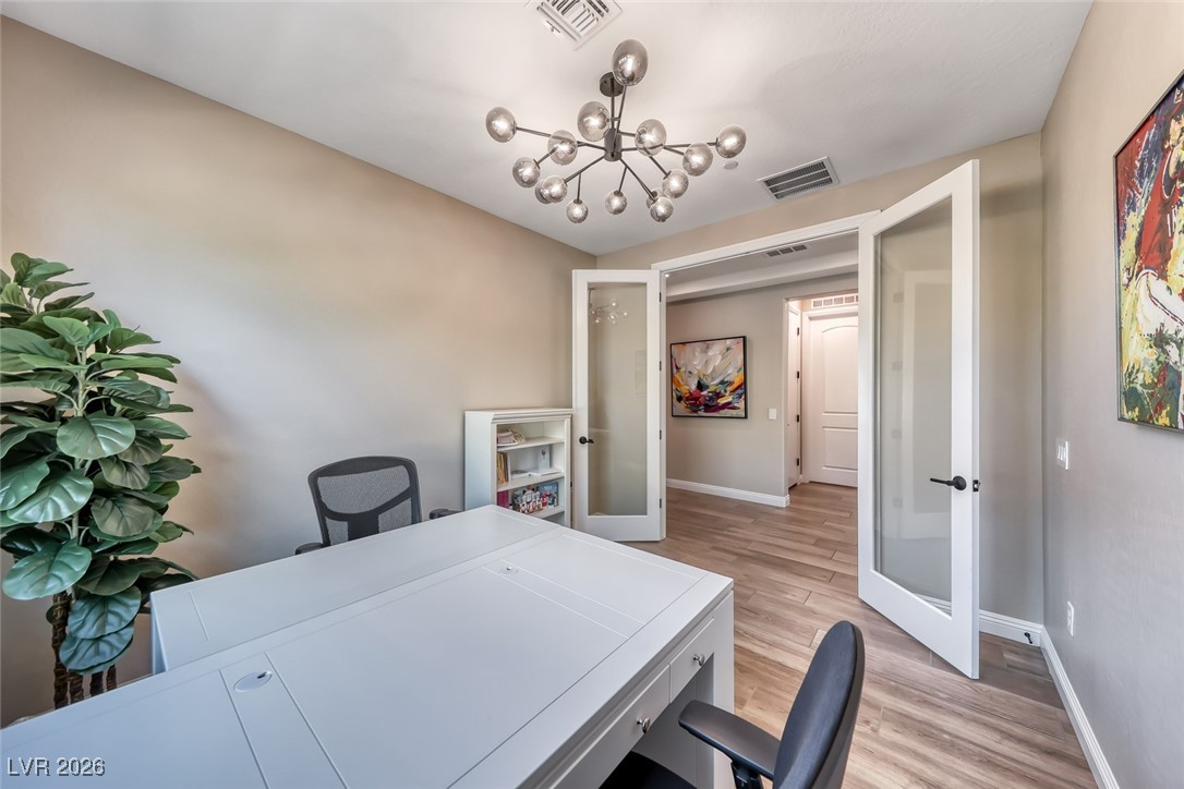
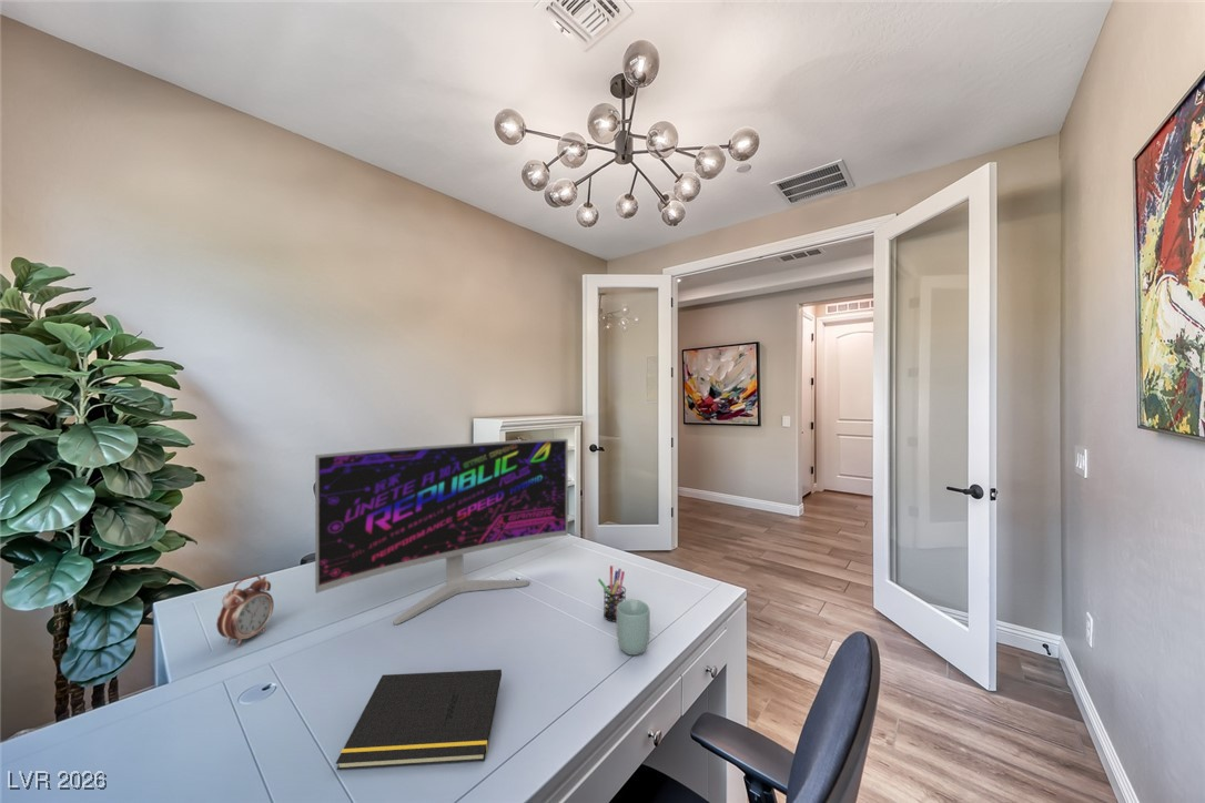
+ monitor [314,438,569,626]
+ cup [615,599,651,657]
+ alarm clock [215,573,274,648]
+ pen holder [597,565,627,623]
+ notepad [335,669,503,771]
